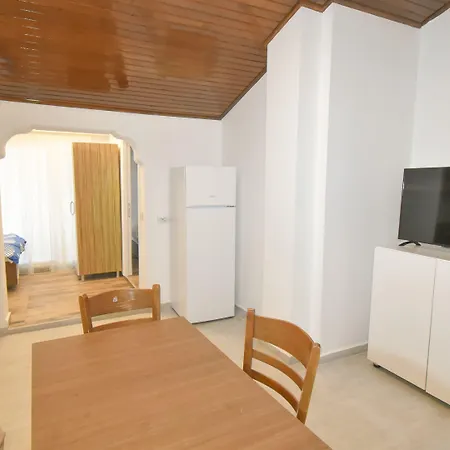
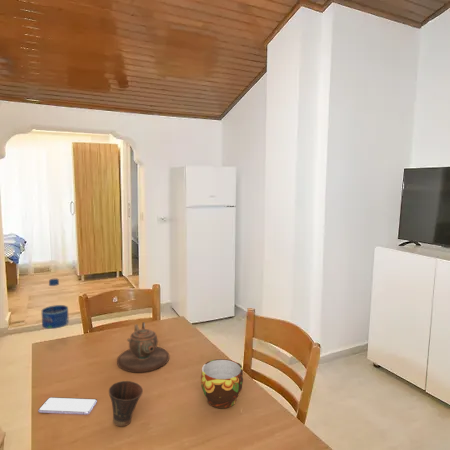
+ water bottle [41,278,70,330]
+ smartphone [37,396,98,415]
+ teapot [116,321,170,373]
+ cup [108,380,144,428]
+ cup [200,358,244,409]
